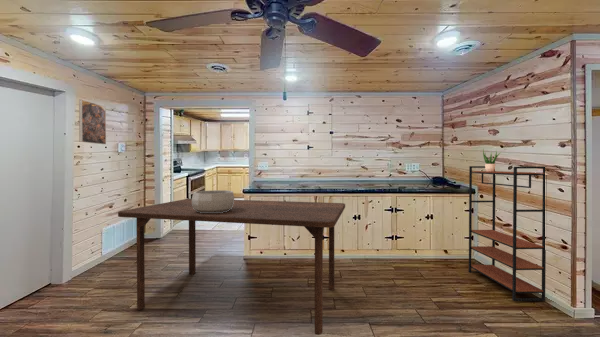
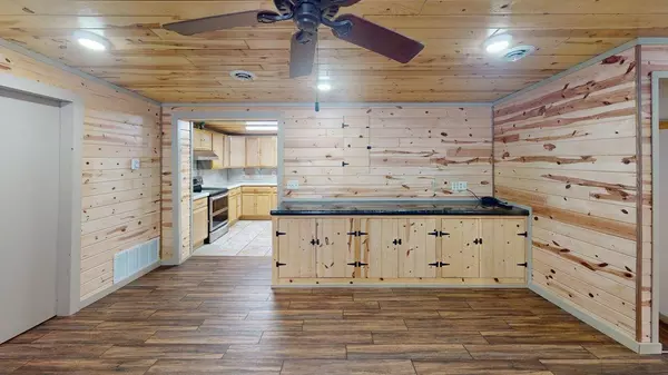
- potted plant [482,148,502,172]
- dining table [117,198,346,336]
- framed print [78,99,107,145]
- bookshelf [468,165,547,302]
- decorative bowl [191,189,235,213]
